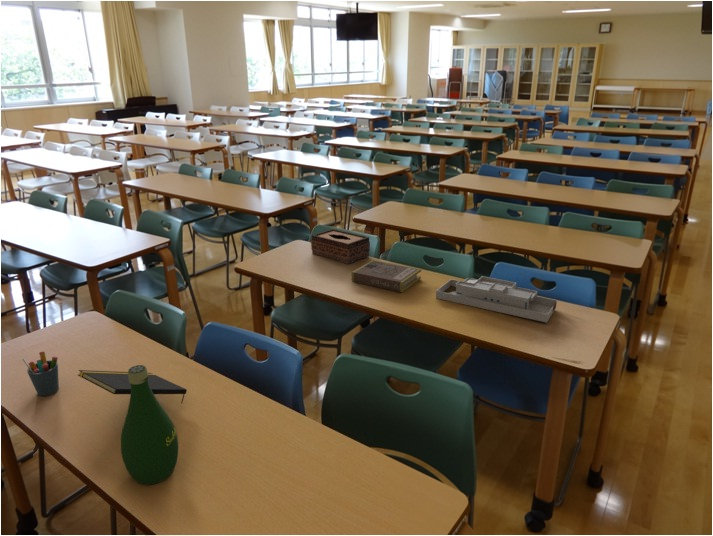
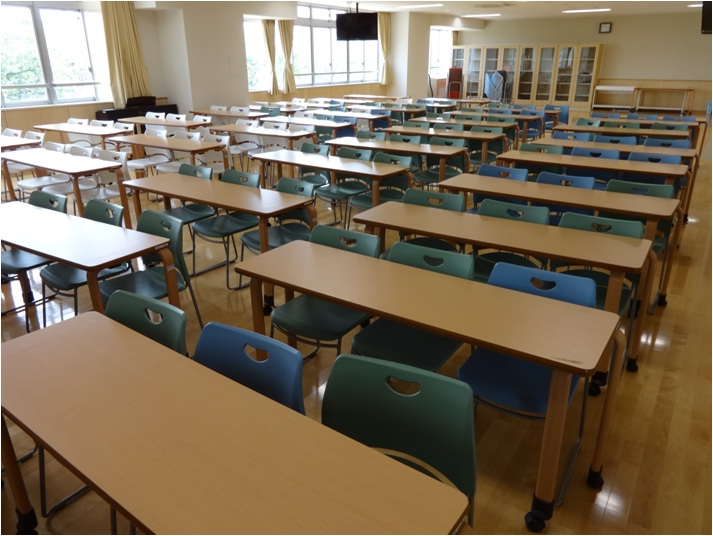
- pen holder [21,350,60,397]
- notepad [77,369,188,405]
- bottle [120,364,179,486]
- book [350,259,422,293]
- desk organizer [435,275,558,324]
- tissue box [310,228,371,265]
